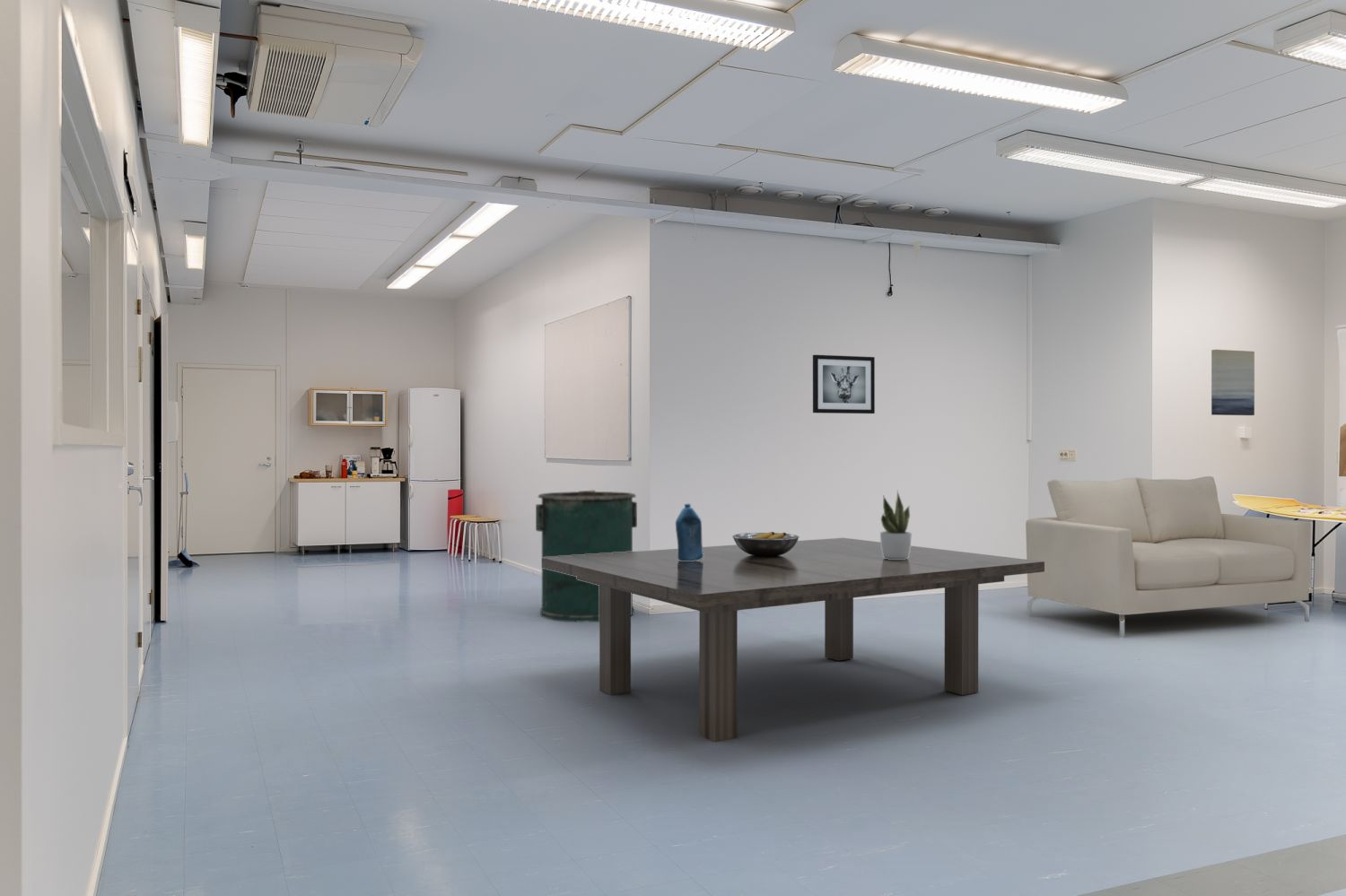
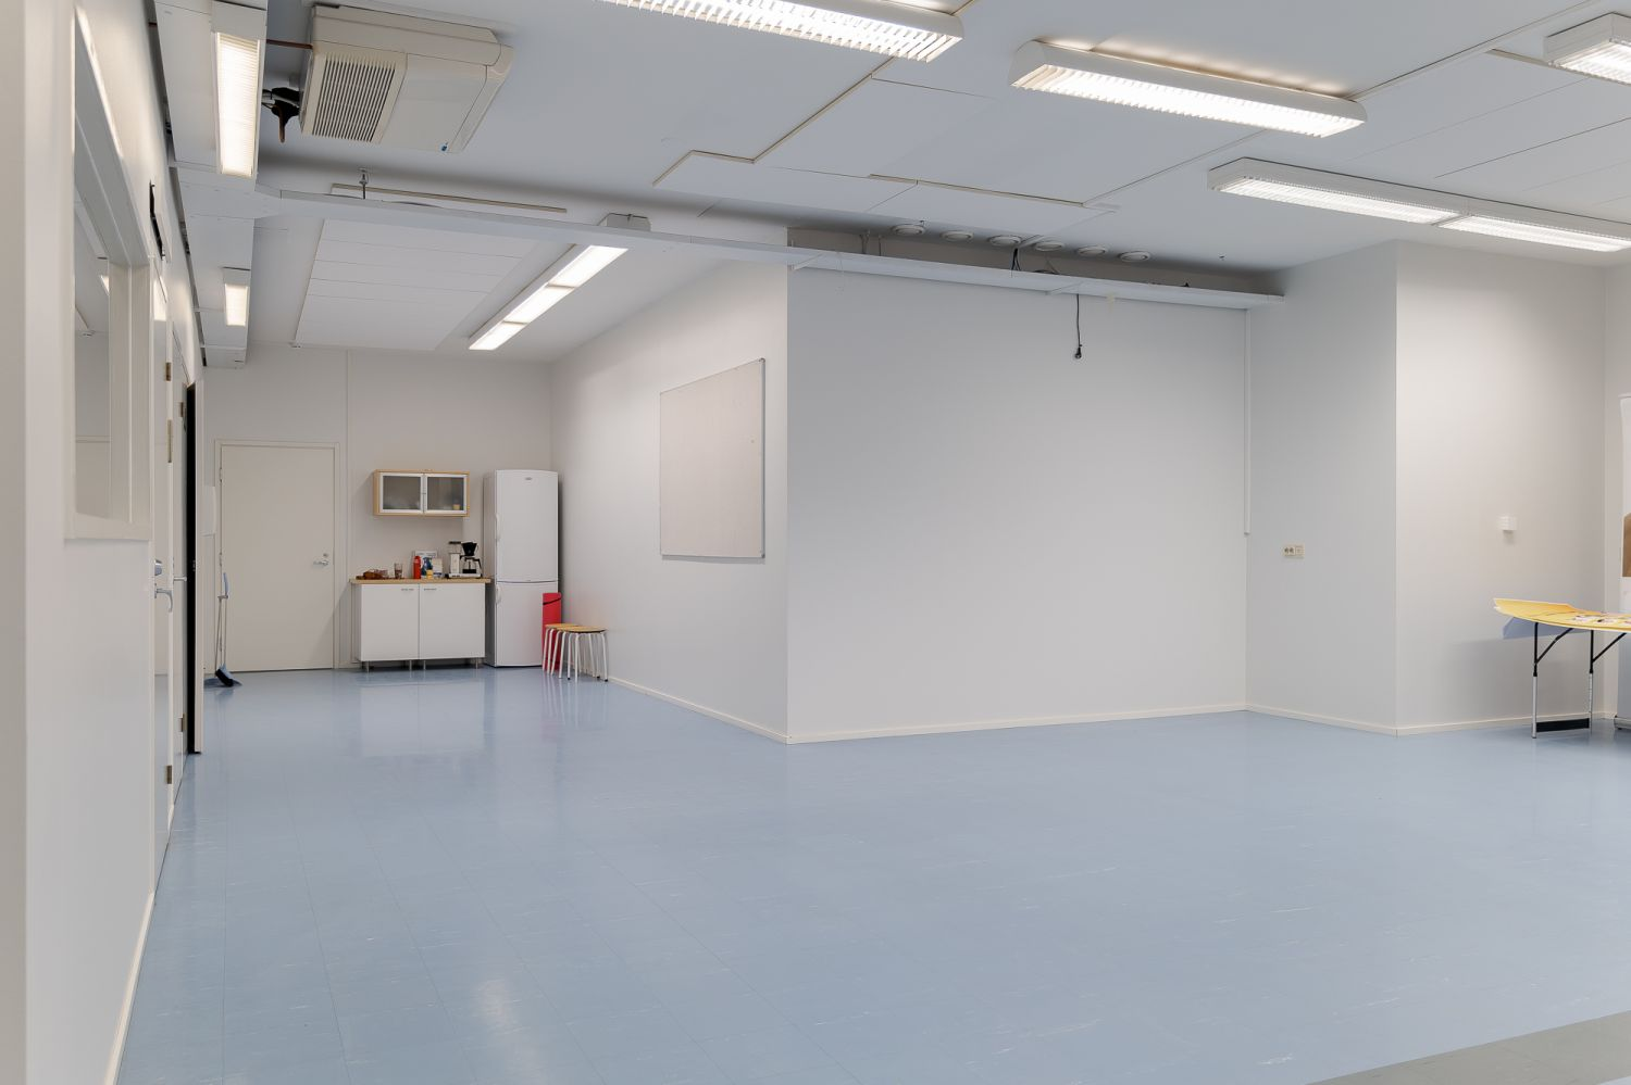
- potted plant [879,491,913,560]
- bottle [675,503,704,561]
- sofa [1025,475,1312,639]
- wall art [812,354,876,414]
- fruit bowl [731,531,800,556]
- trash can [535,490,638,622]
- dining table [541,537,1044,743]
- wall art [1211,349,1255,416]
